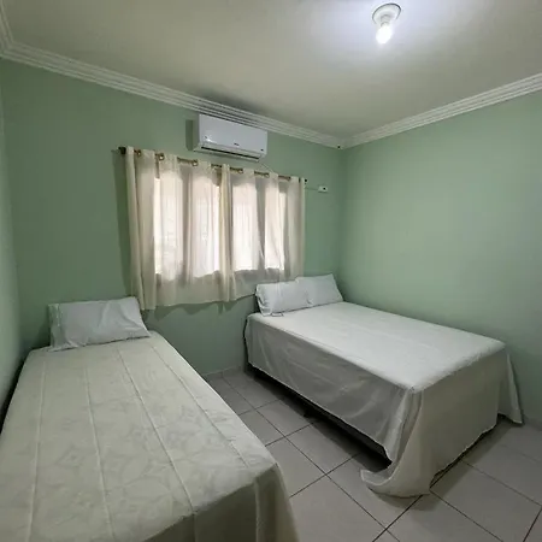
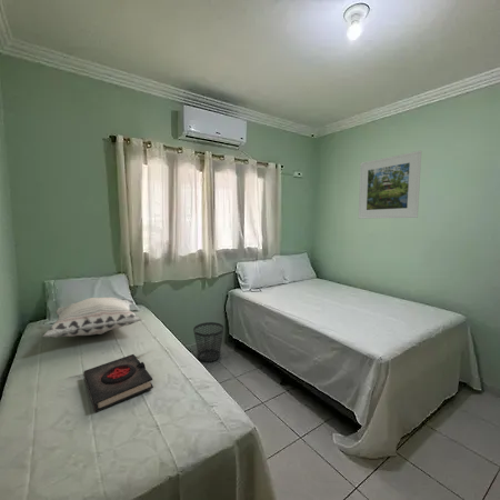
+ decorative pillow [41,297,142,339]
+ wastebasket [192,321,224,363]
+ book [82,353,154,413]
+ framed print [358,150,422,220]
